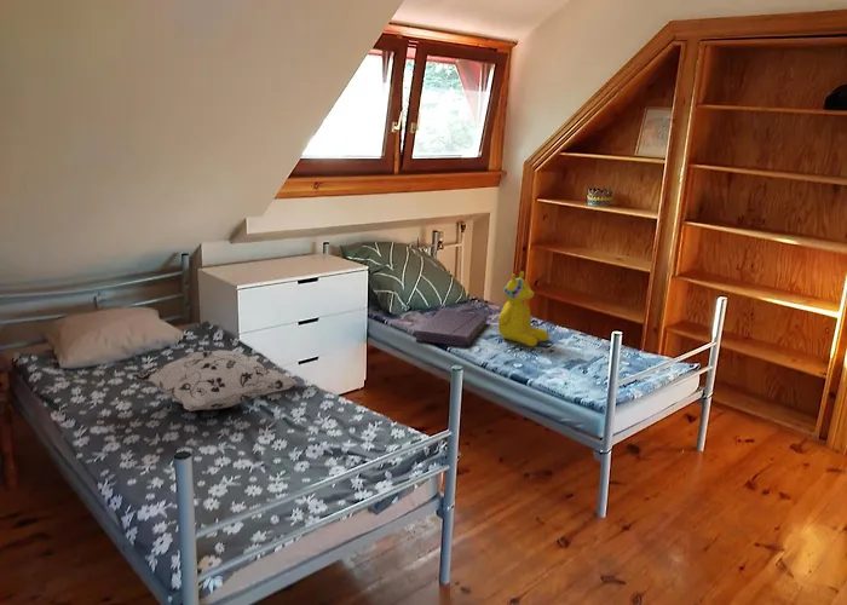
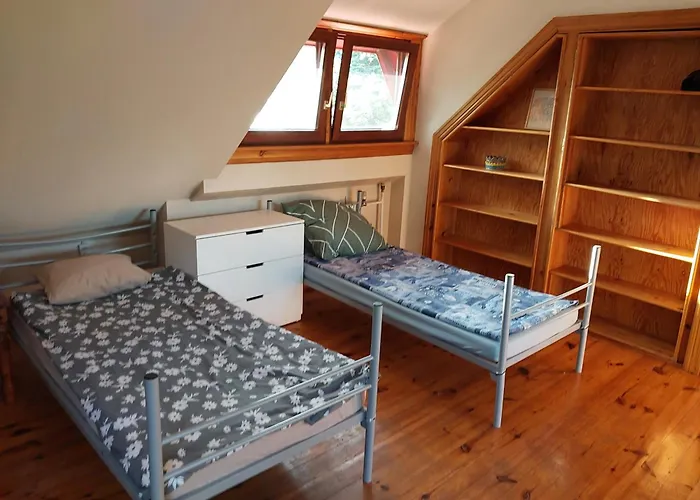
- decorative pillow [131,348,299,413]
- cushion [415,309,489,347]
- teddy bear [497,270,551,348]
